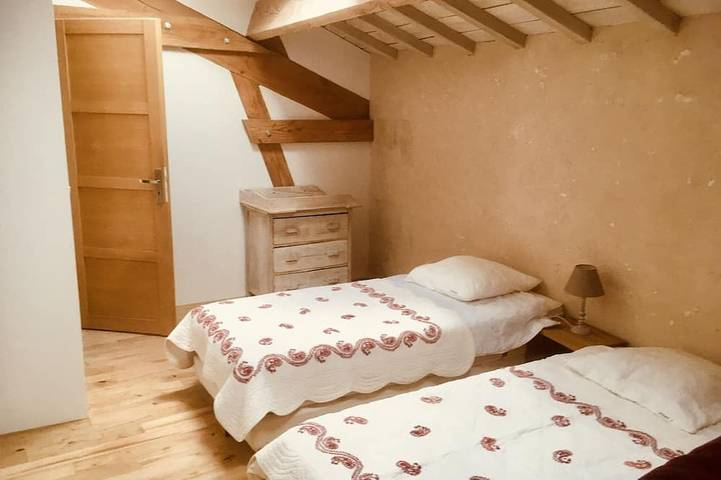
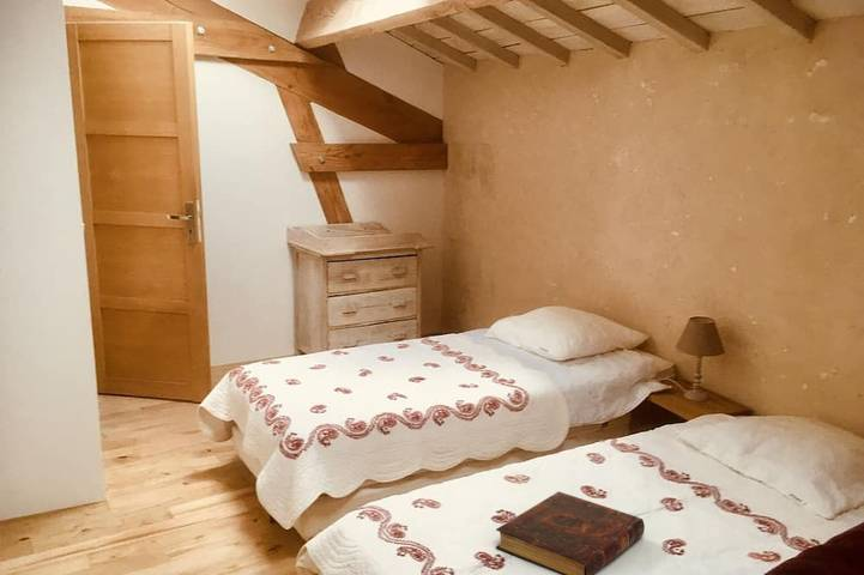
+ book [495,490,646,575]
